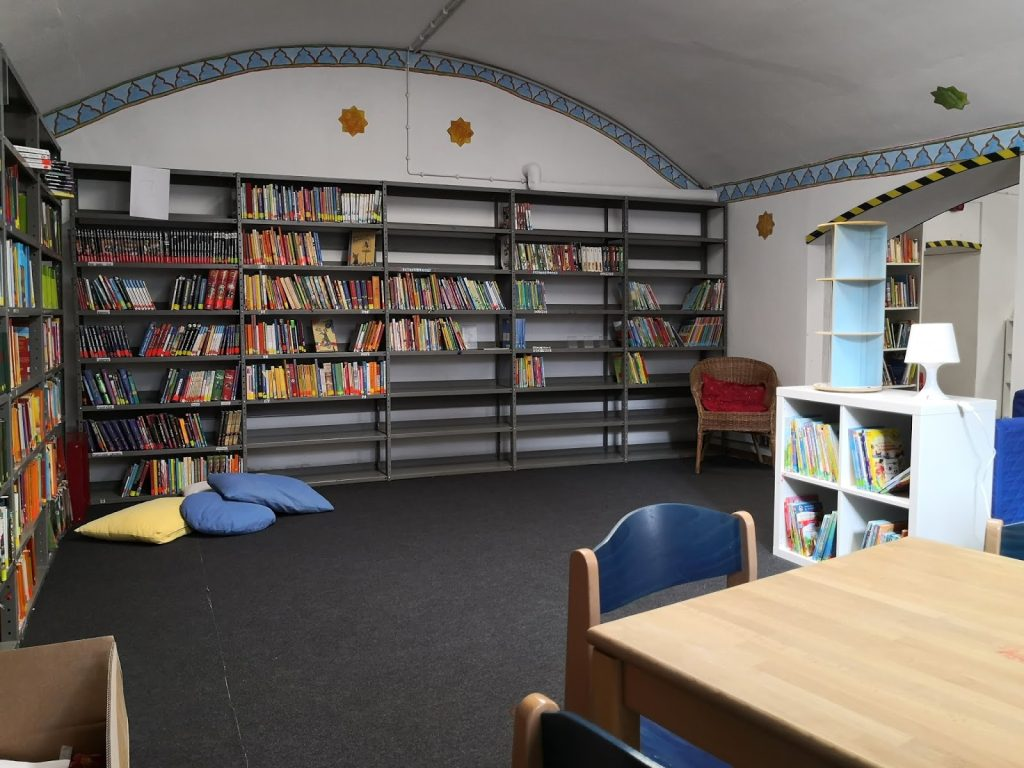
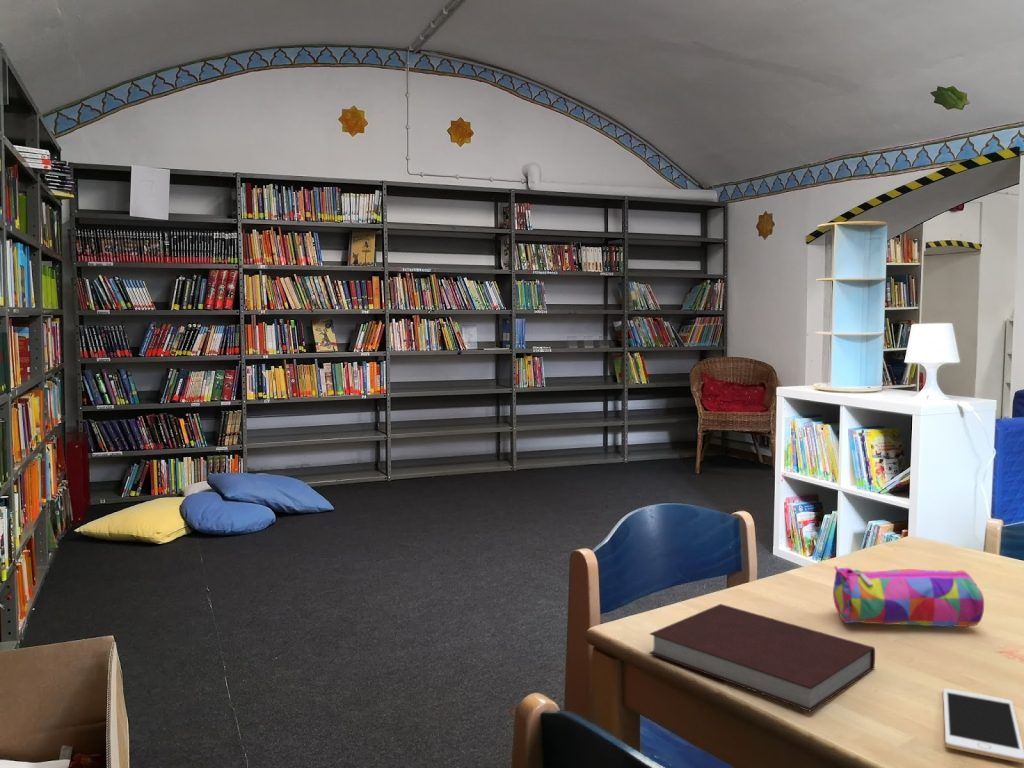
+ cell phone [942,688,1024,764]
+ pencil case [832,565,985,628]
+ notebook [649,603,876,713]
